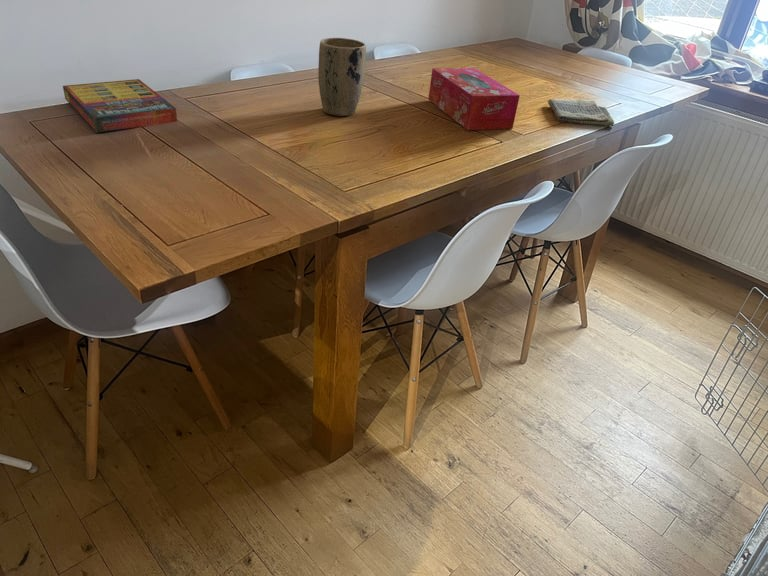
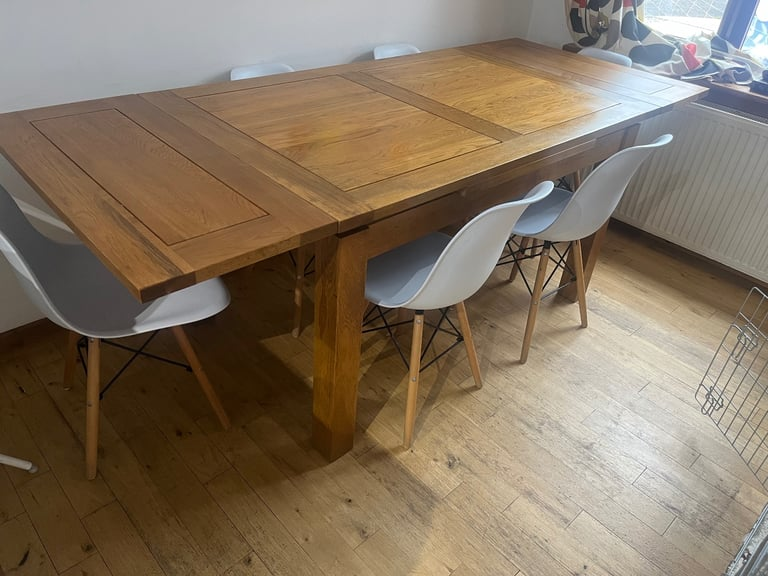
- dish towel [547,98,615,127]
- plant pot [317,37,367,117]
- tissue box [427,67,521,131]
- game compilation box [62,78,178,134]
